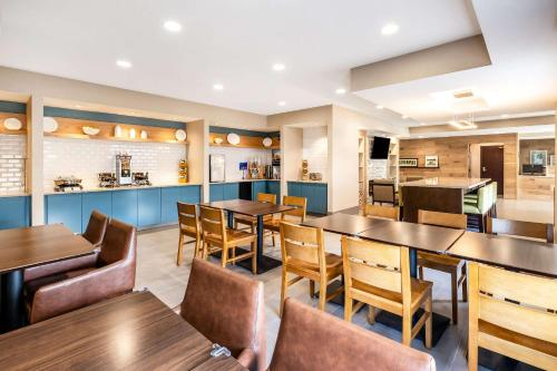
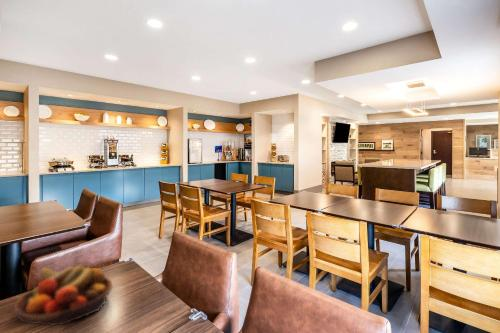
+ fruit bowl [13,263,113,327]
